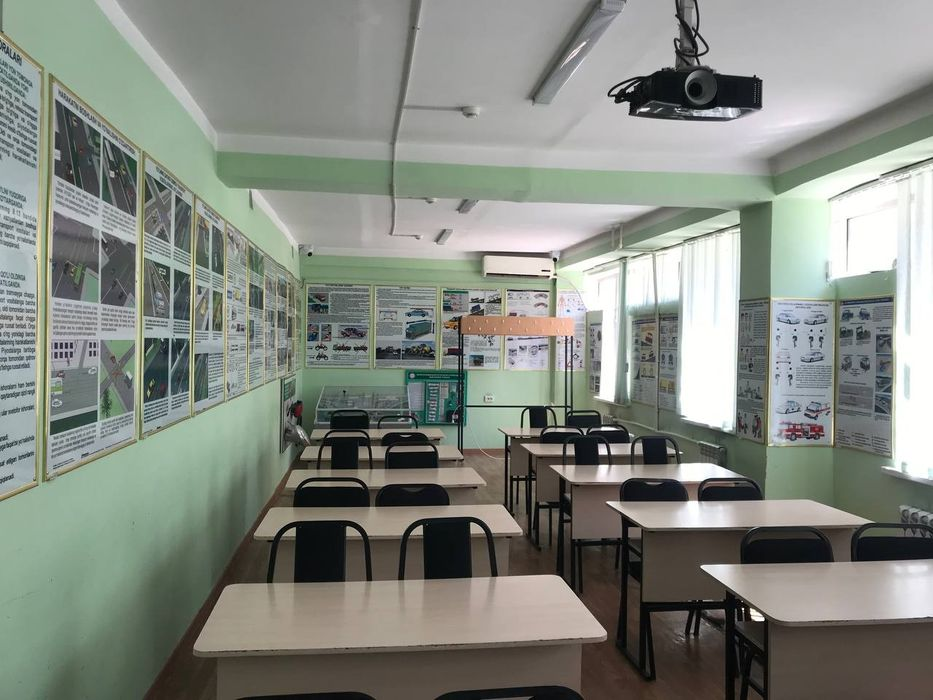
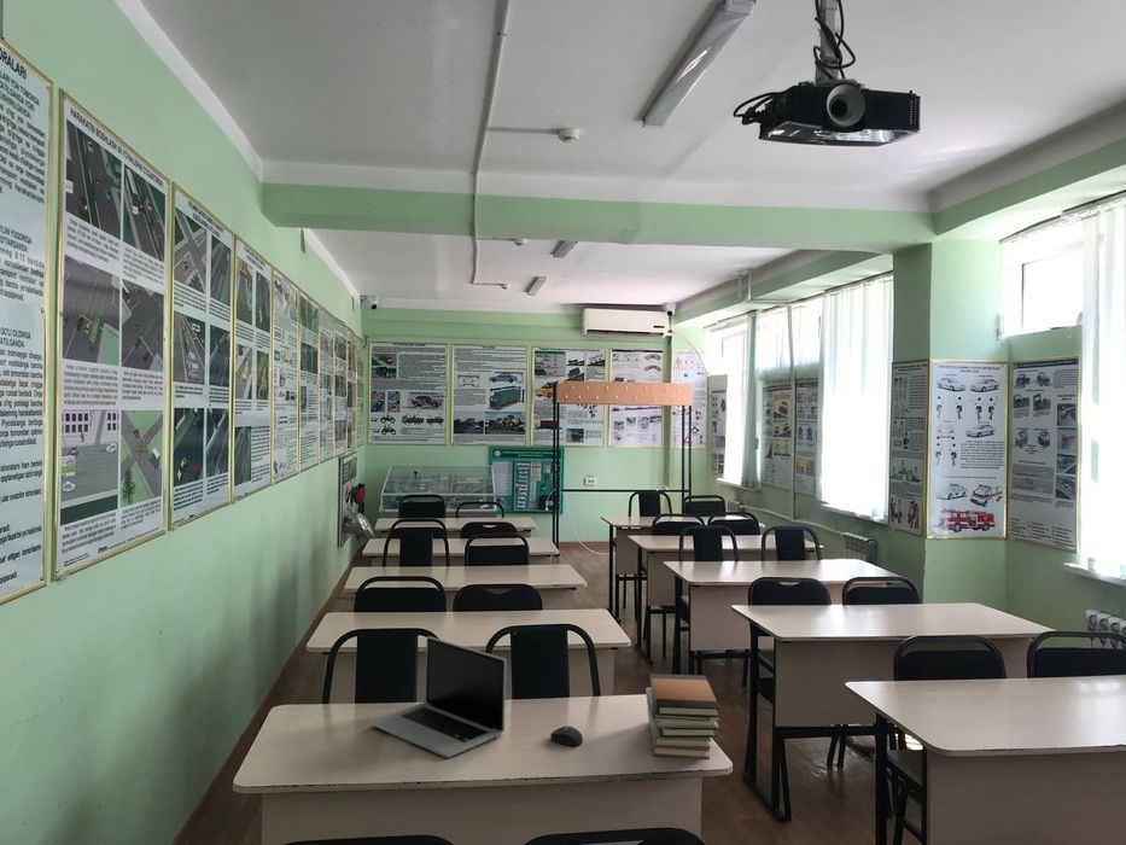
+ mouse [549,725,584,747]
+ book stack [644,672,720,760]
+ laptop [369,635,507,758]
